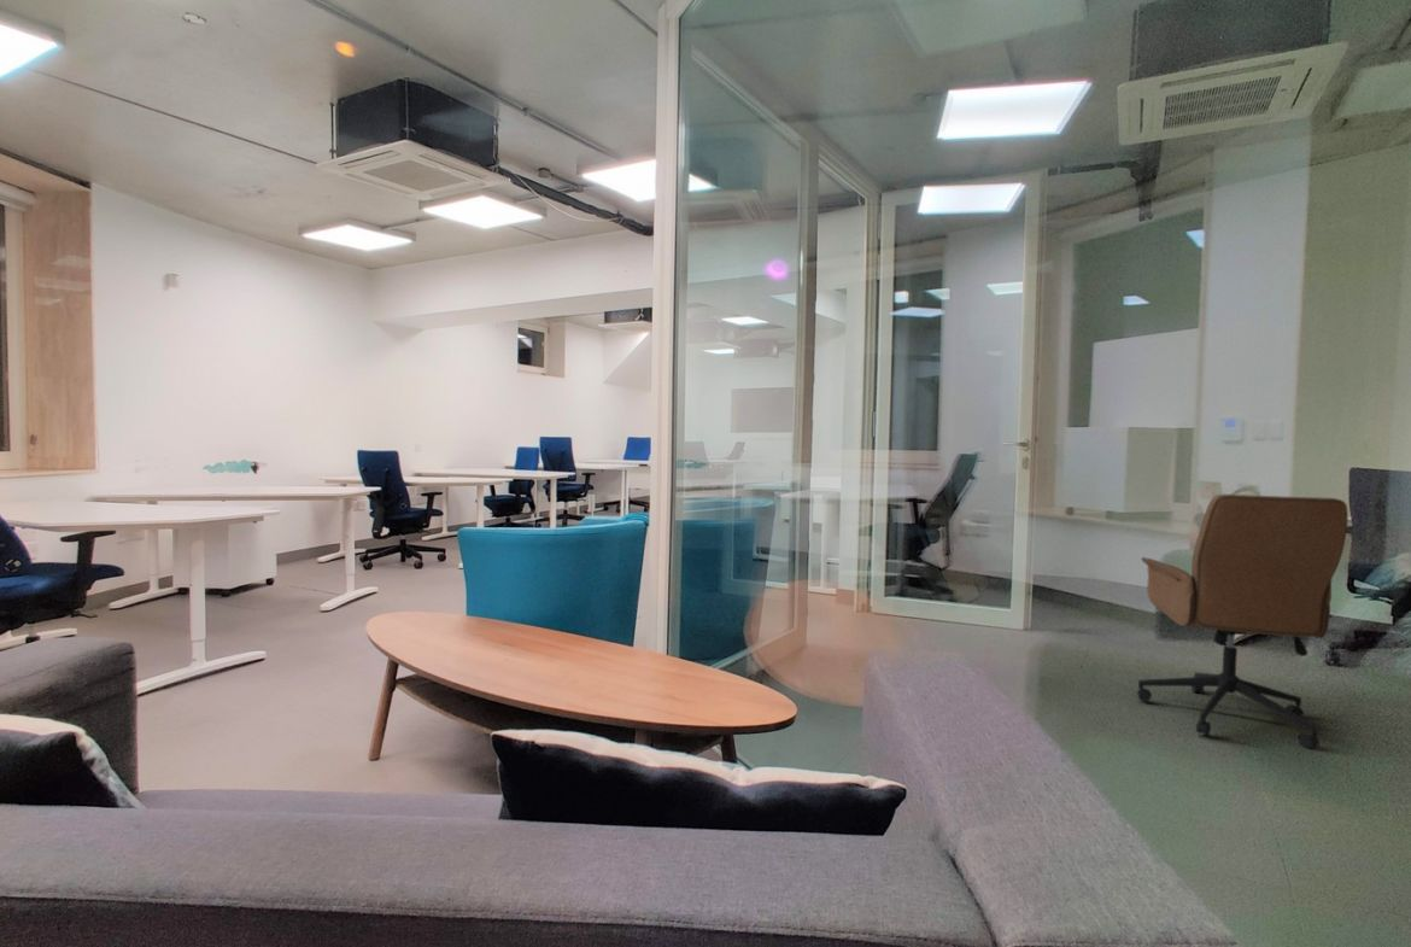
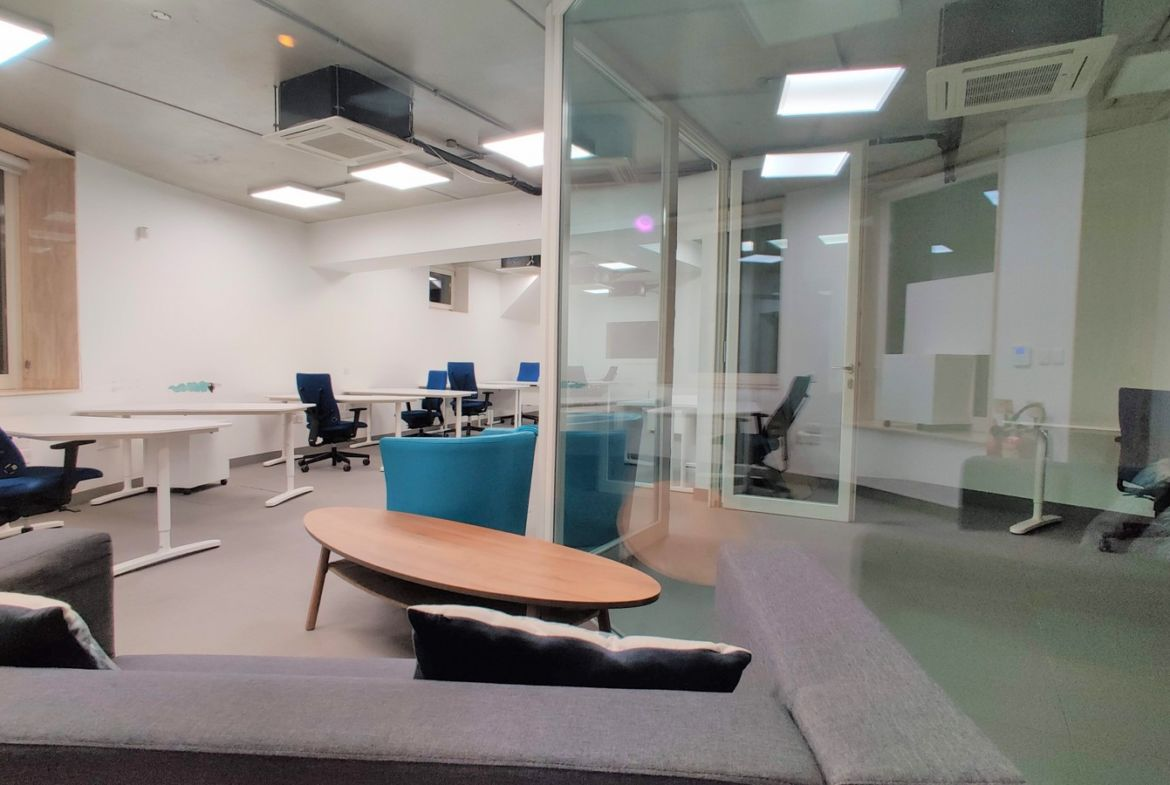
- office chair [1136,493,1349,749]
